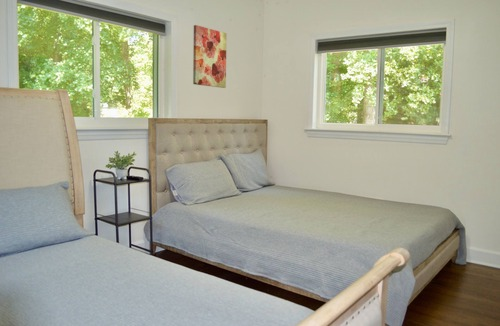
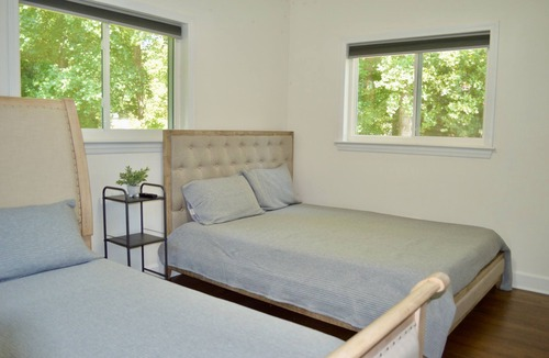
- wall art [192,24,228,89]
